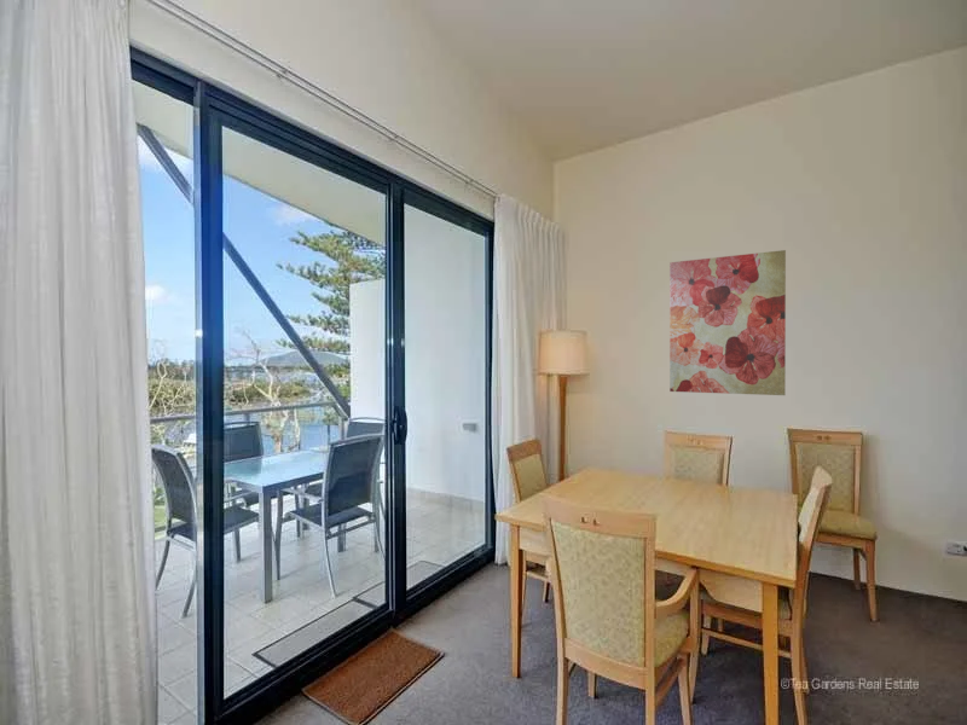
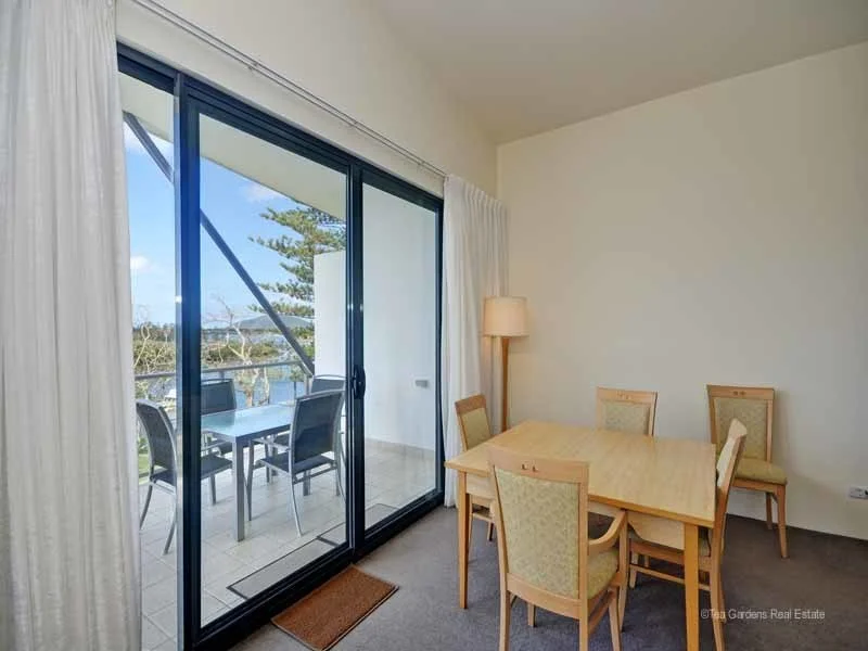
- wall art [668,249,787,396]
